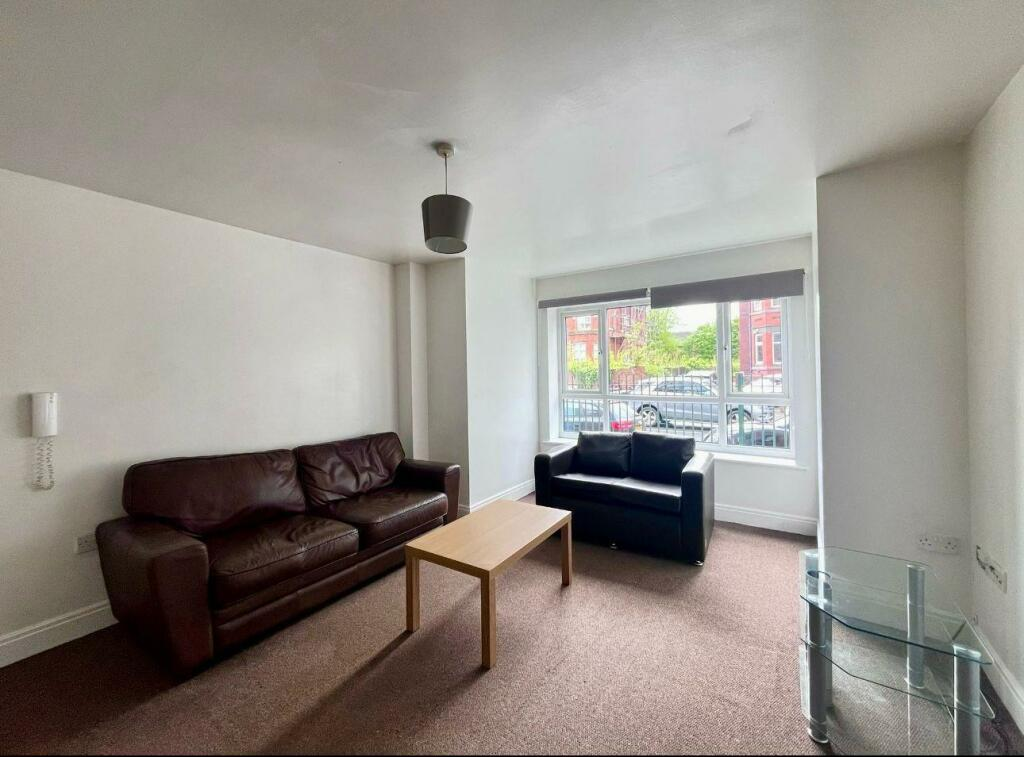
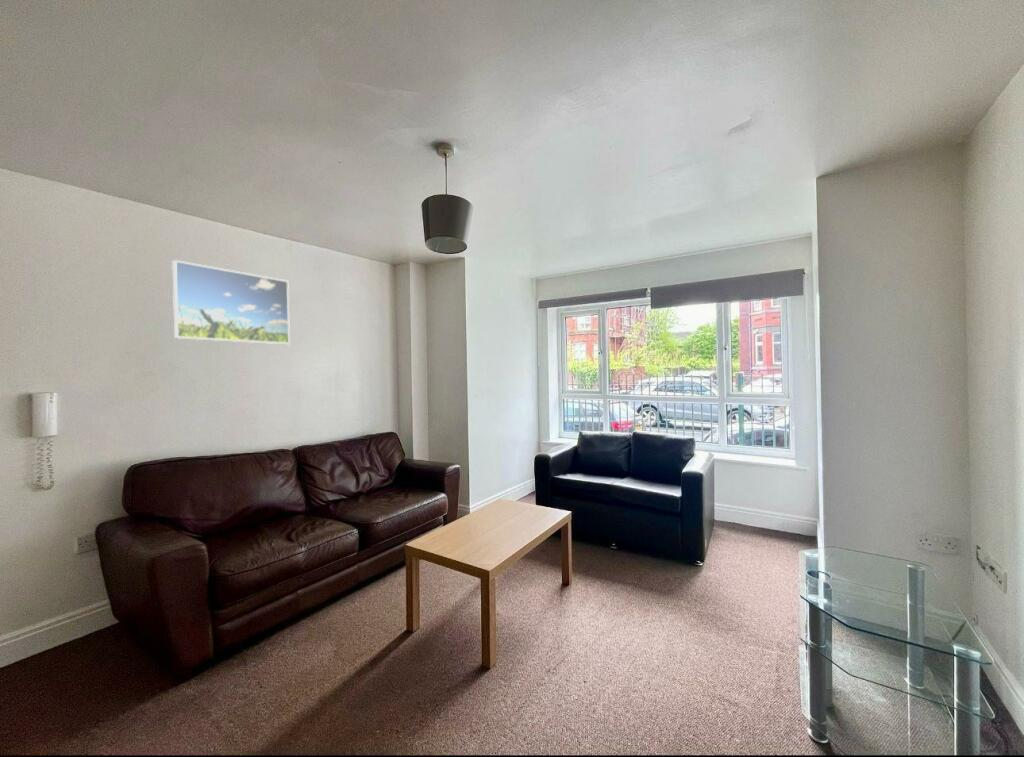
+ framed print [172,259,291,345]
